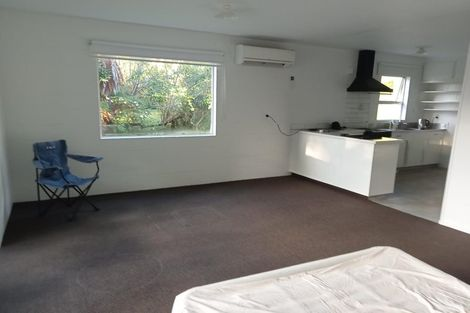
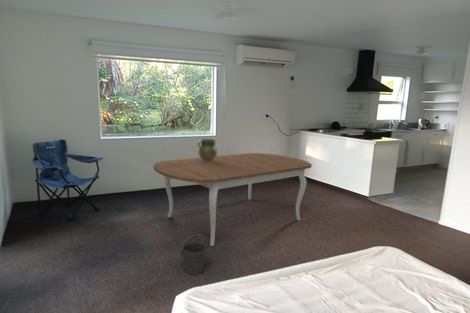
+ dining table [153,152,313,247]
+ bucket [180,233,209,275]
+ ceramic jug [197,138,218,162]
